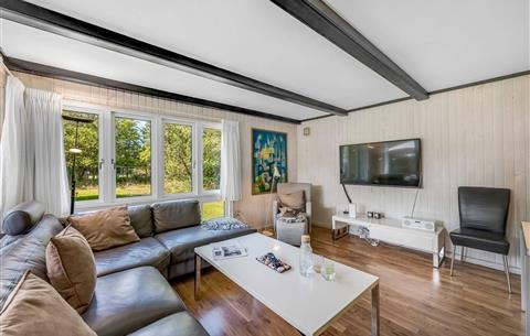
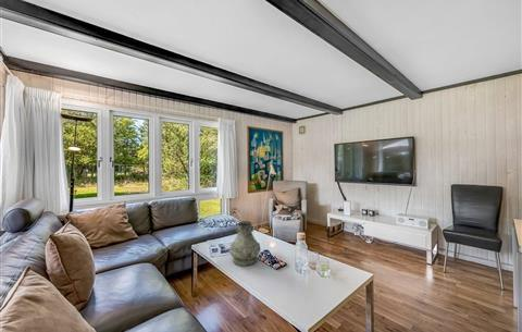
+ vase [228,220,261,267]
